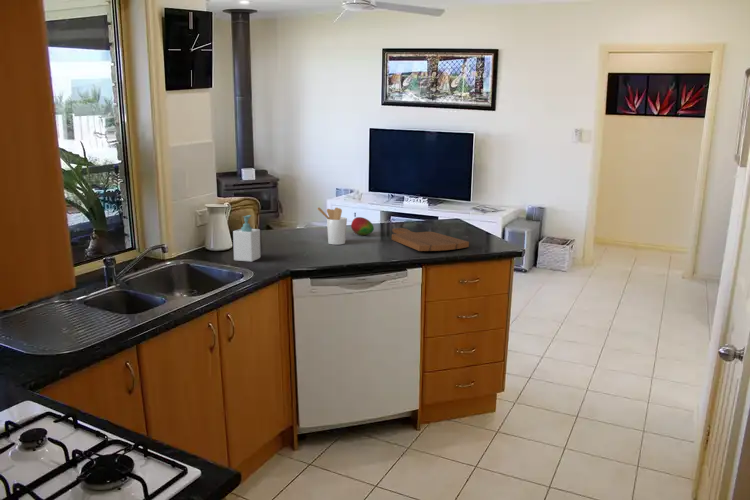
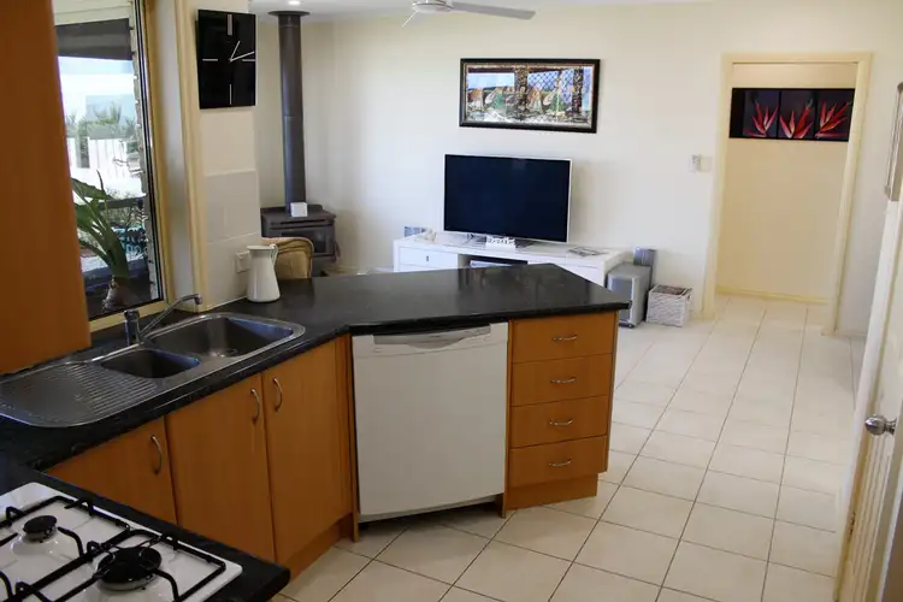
- fruit [350,216,375,236]
- utensil holder [316,207,348,246]
- soap bottle [232,214,261,263]
- cutting board [391,227,470,252]
